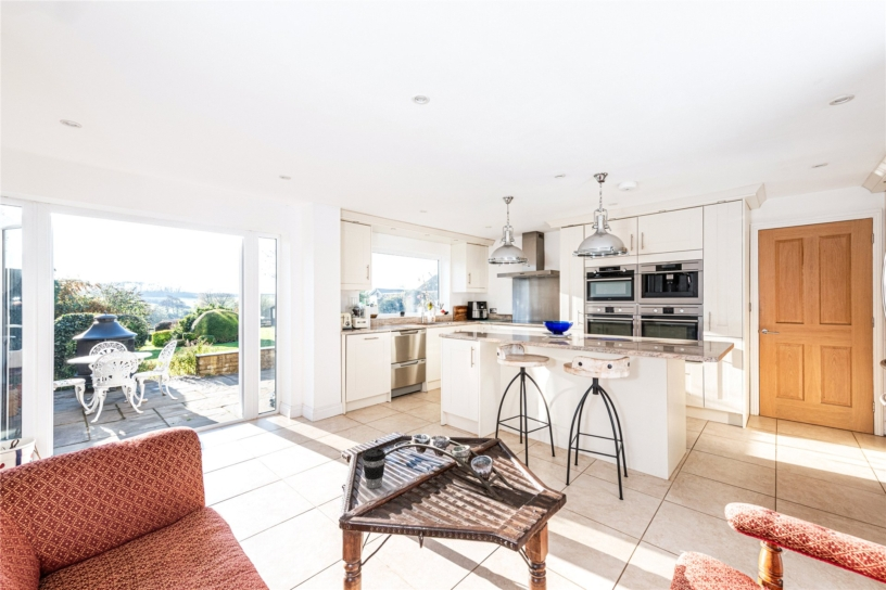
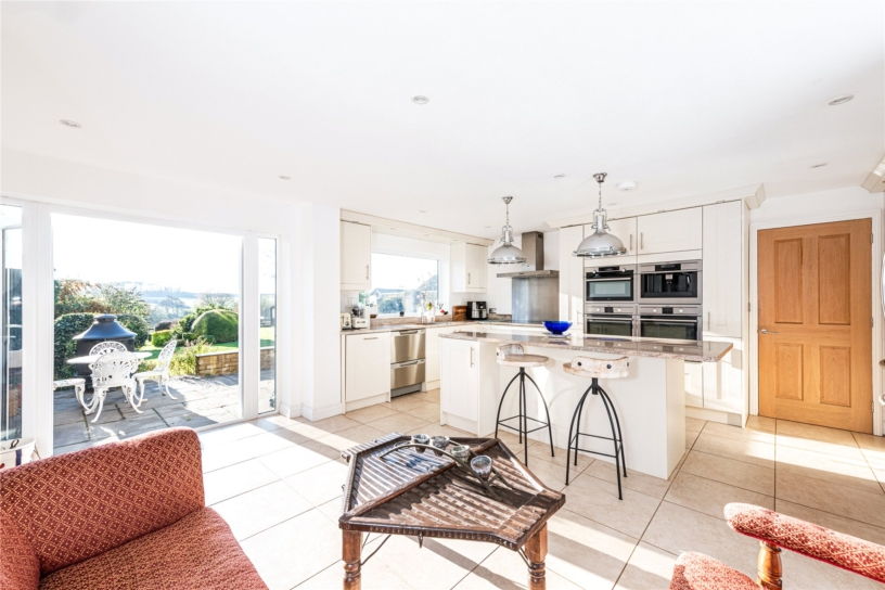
- coffee cup [362,447,387,489]
